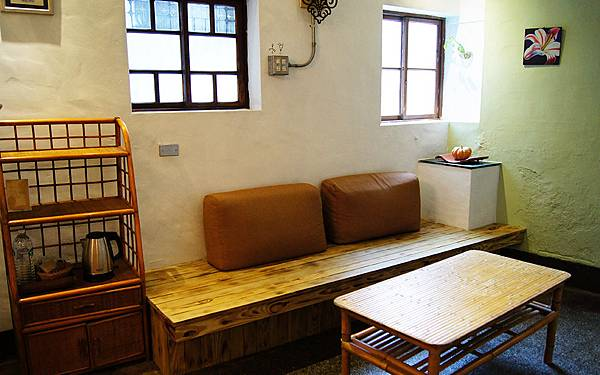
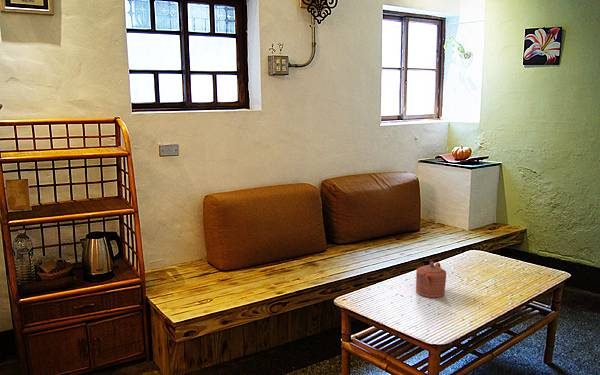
+ teapot [415,261,447,298]
